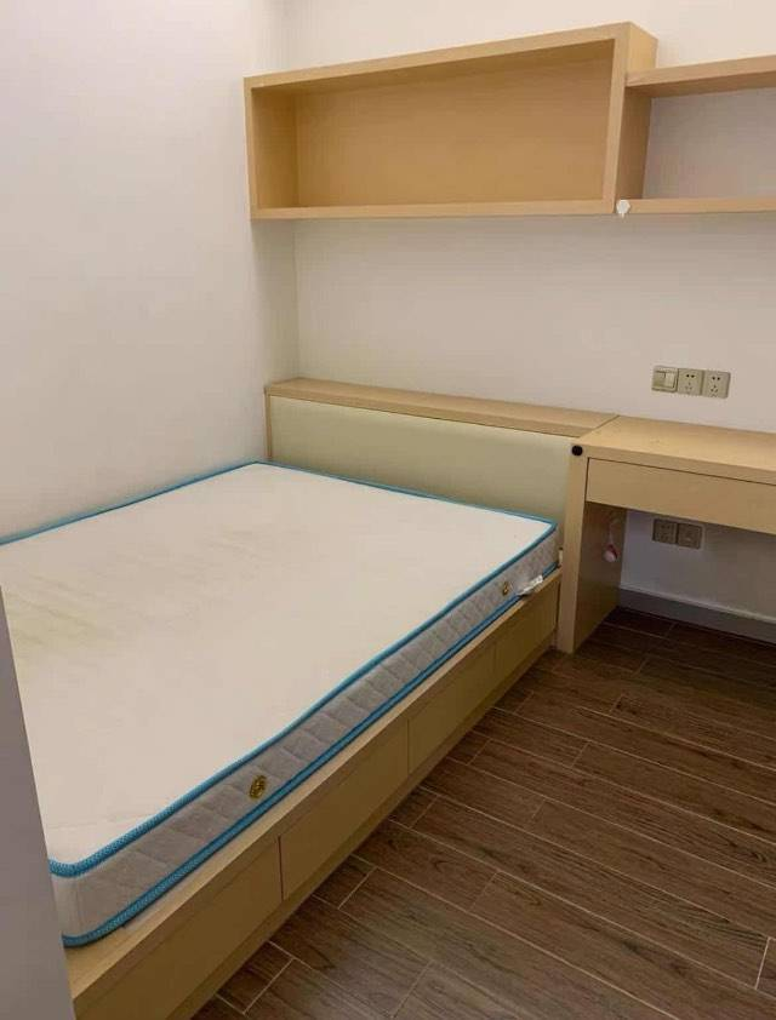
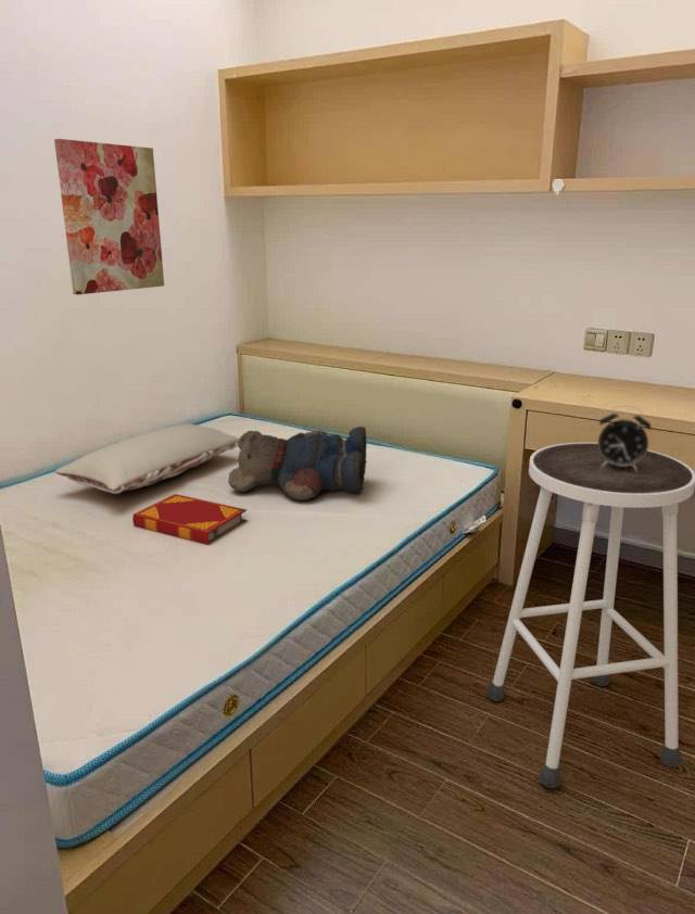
+ alarm clock [597,404,653,471]
+ wall art [53,138,165,295]
+ teddy bear [227,426,368,502]
+ pillow [54,422,240,495]
+ stool [485,442,695,789]
+ hardback book [131,493,248,546]
